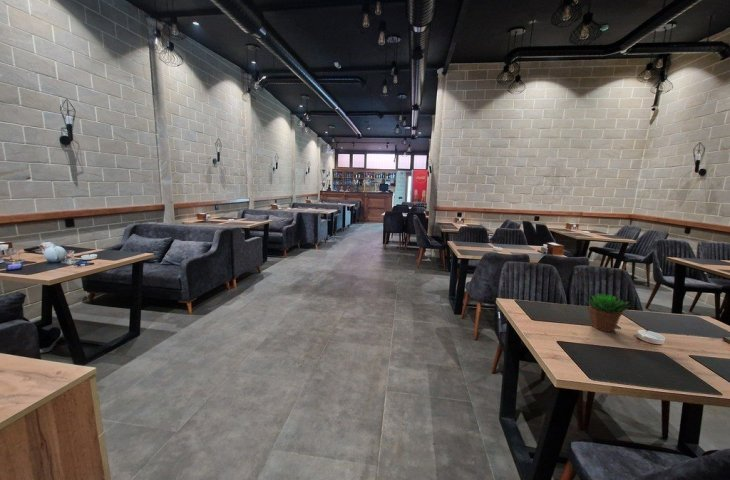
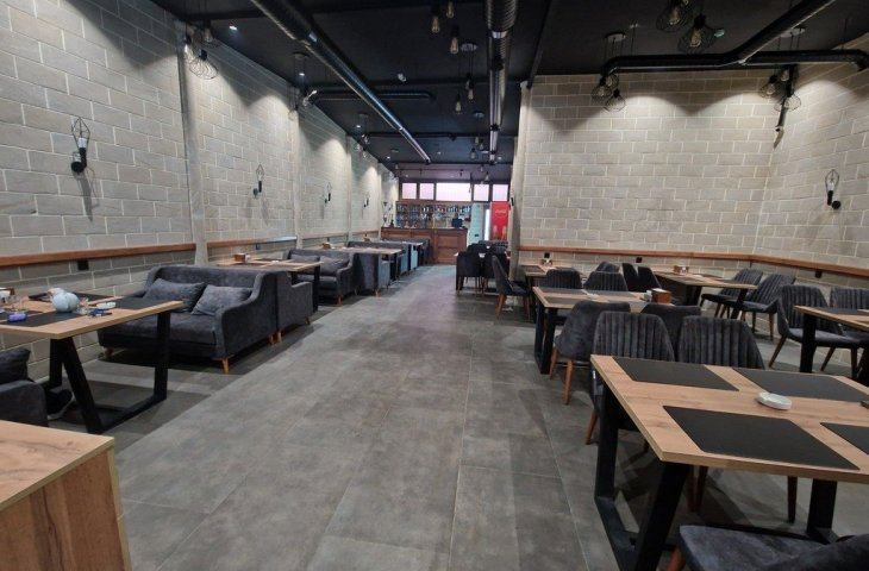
- succulent plant [585,292,632,333]
